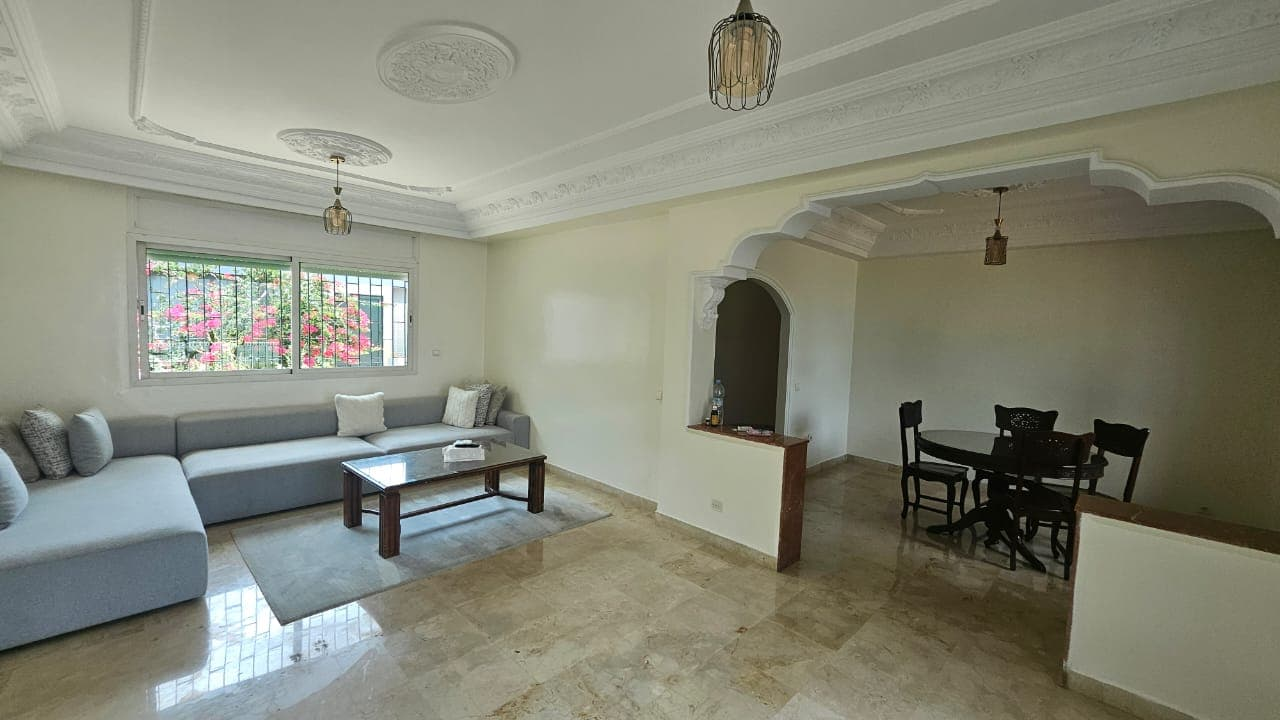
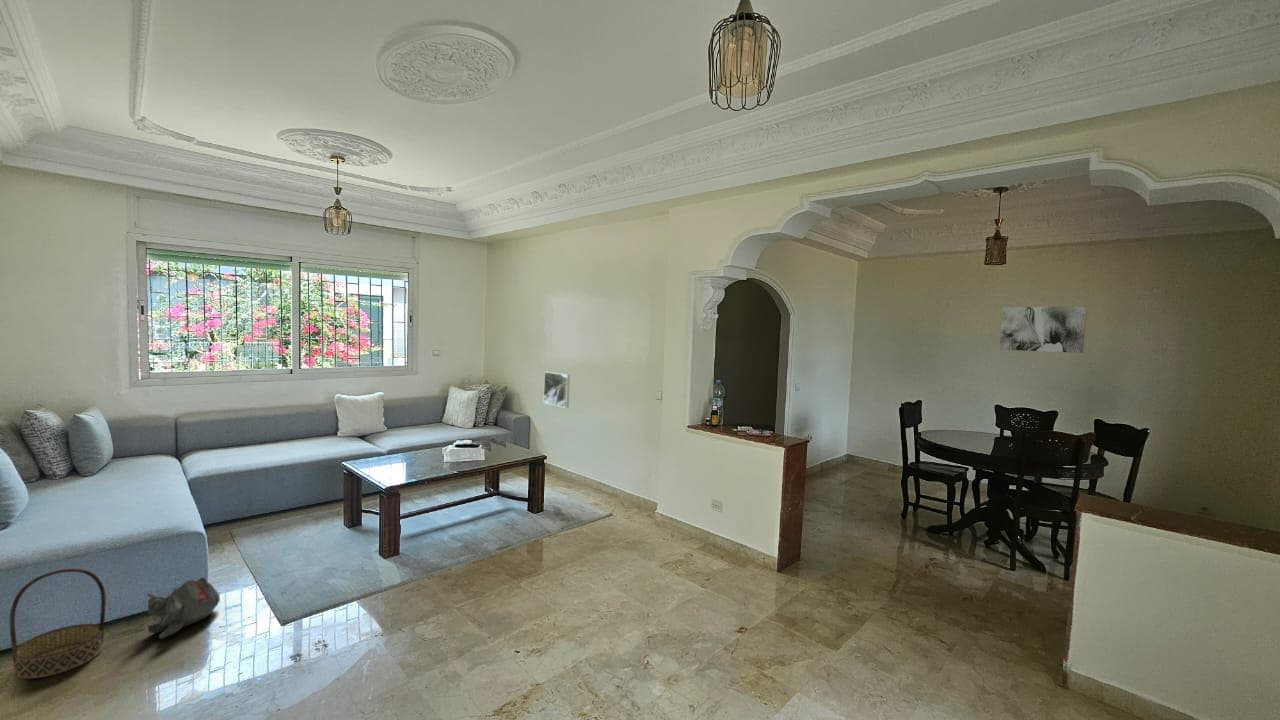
+ plush toy [146,576,221,640]
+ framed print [542,371,571,409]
+ basket [9,567,107,680]
+ wall art [999,306,1087,354]
